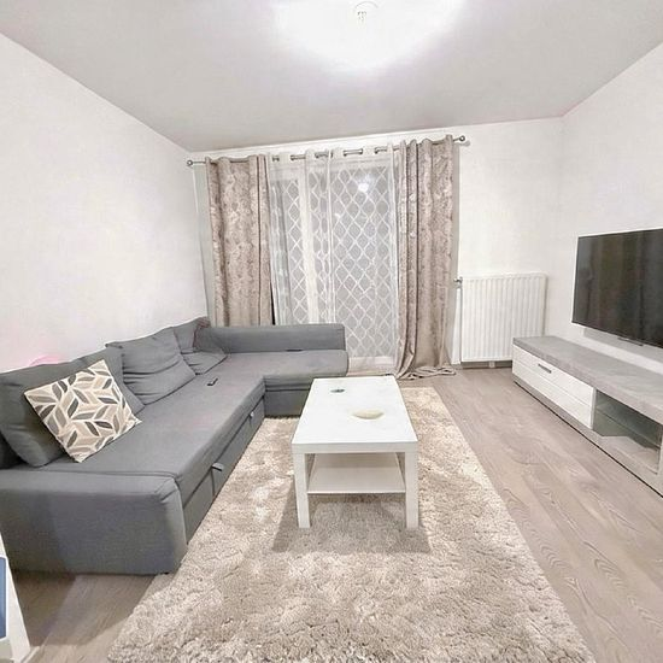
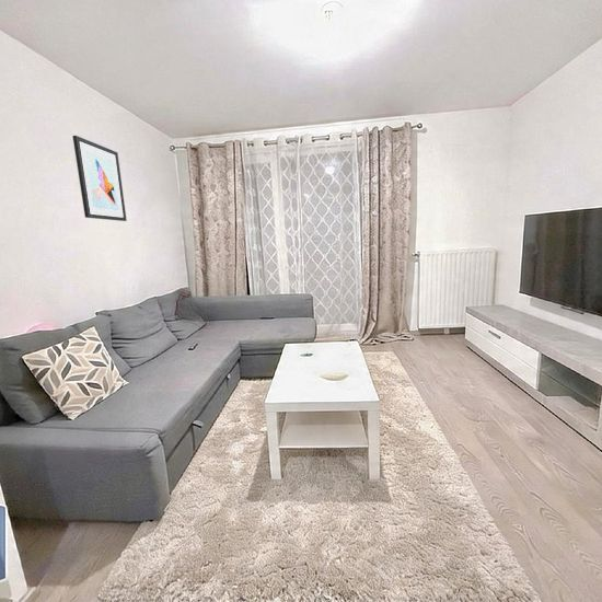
+ wall art [71,135,128,222]
